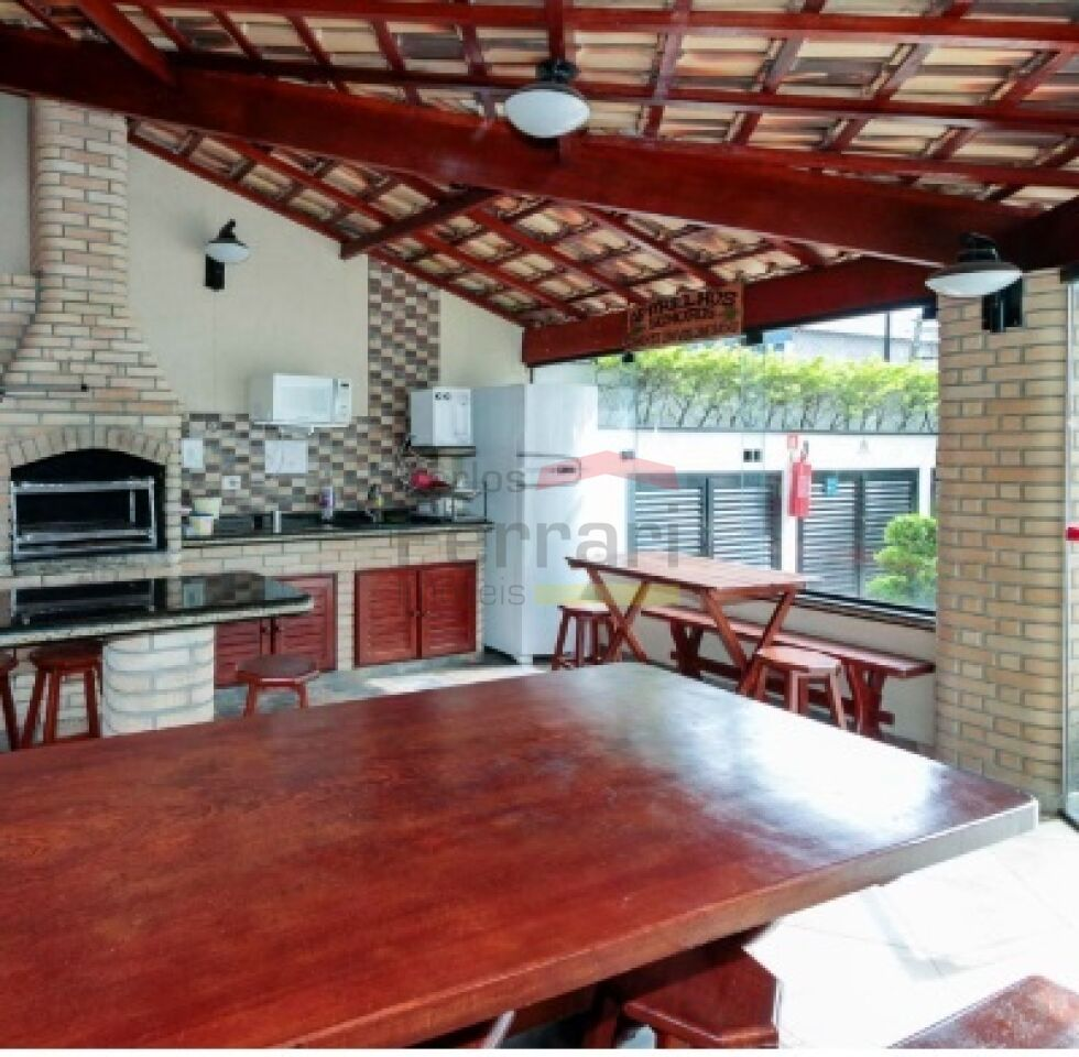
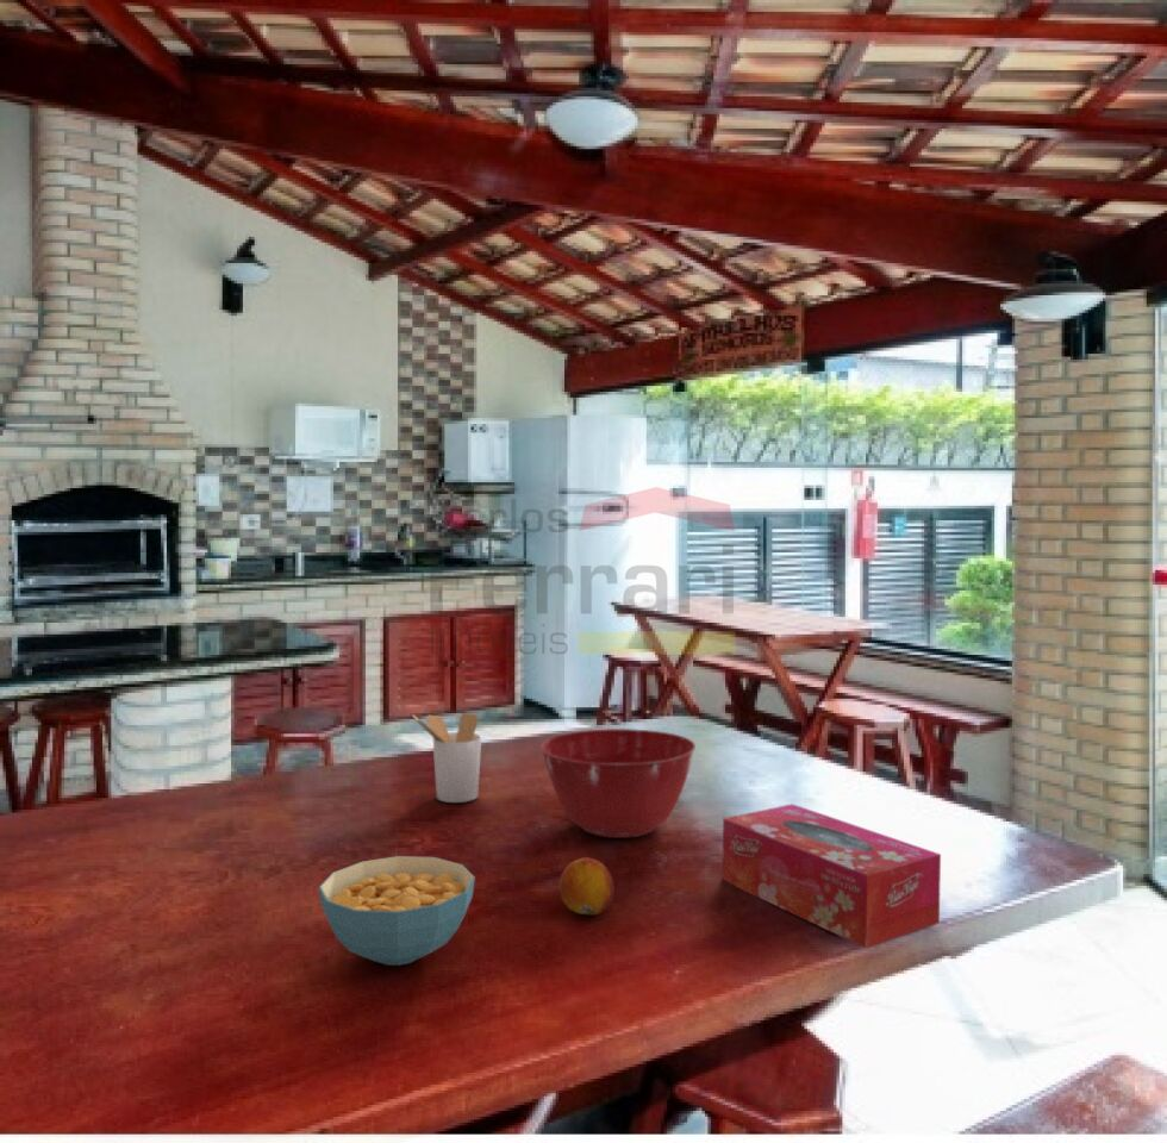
+ tissue box [722,802,942,950]
+ cereal bowl [318,855,476,967]
+ utensil holder [411,712,482,804]
+ fruit [558,856,616,916]
+ mixing bowl [539,727,697,839]
